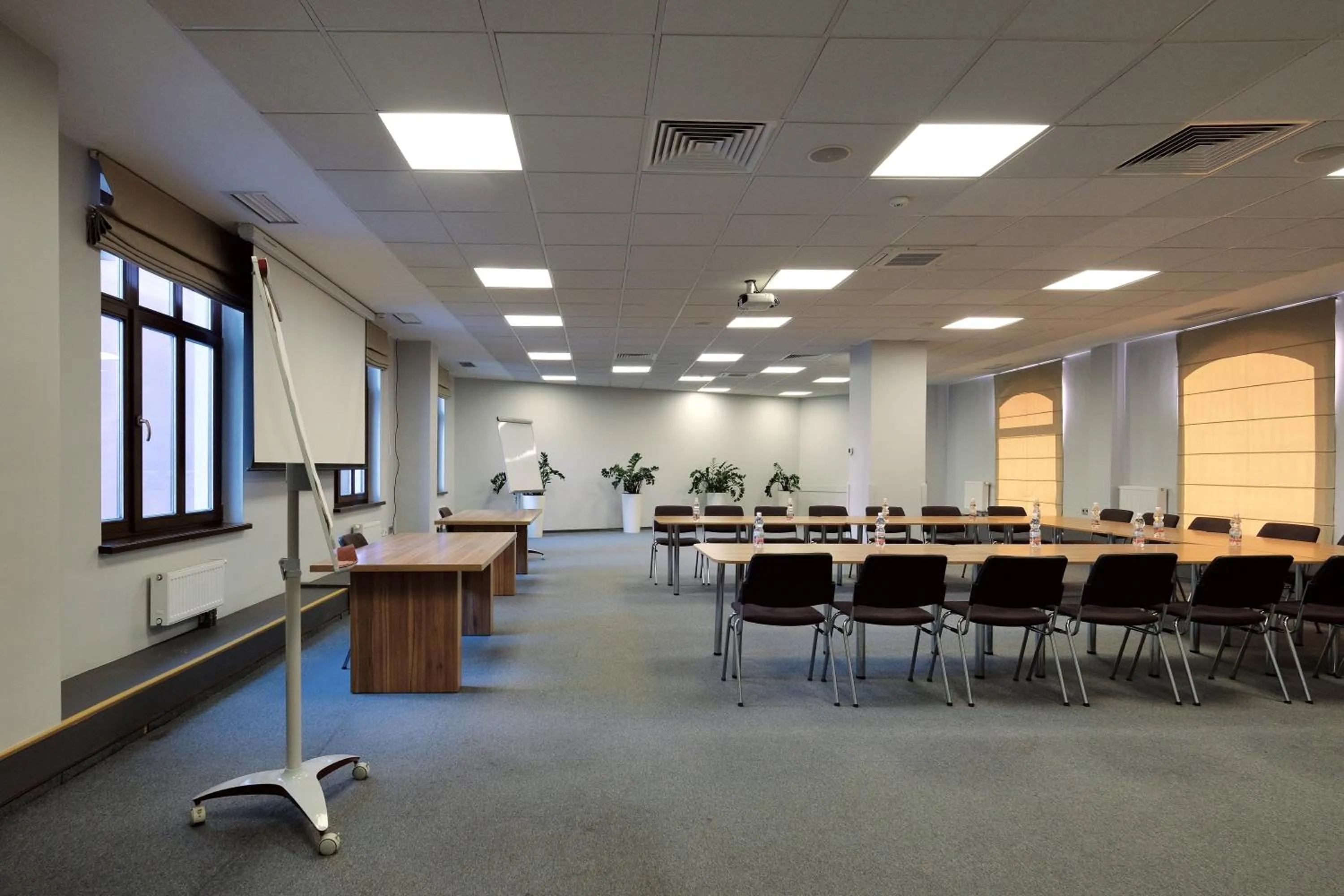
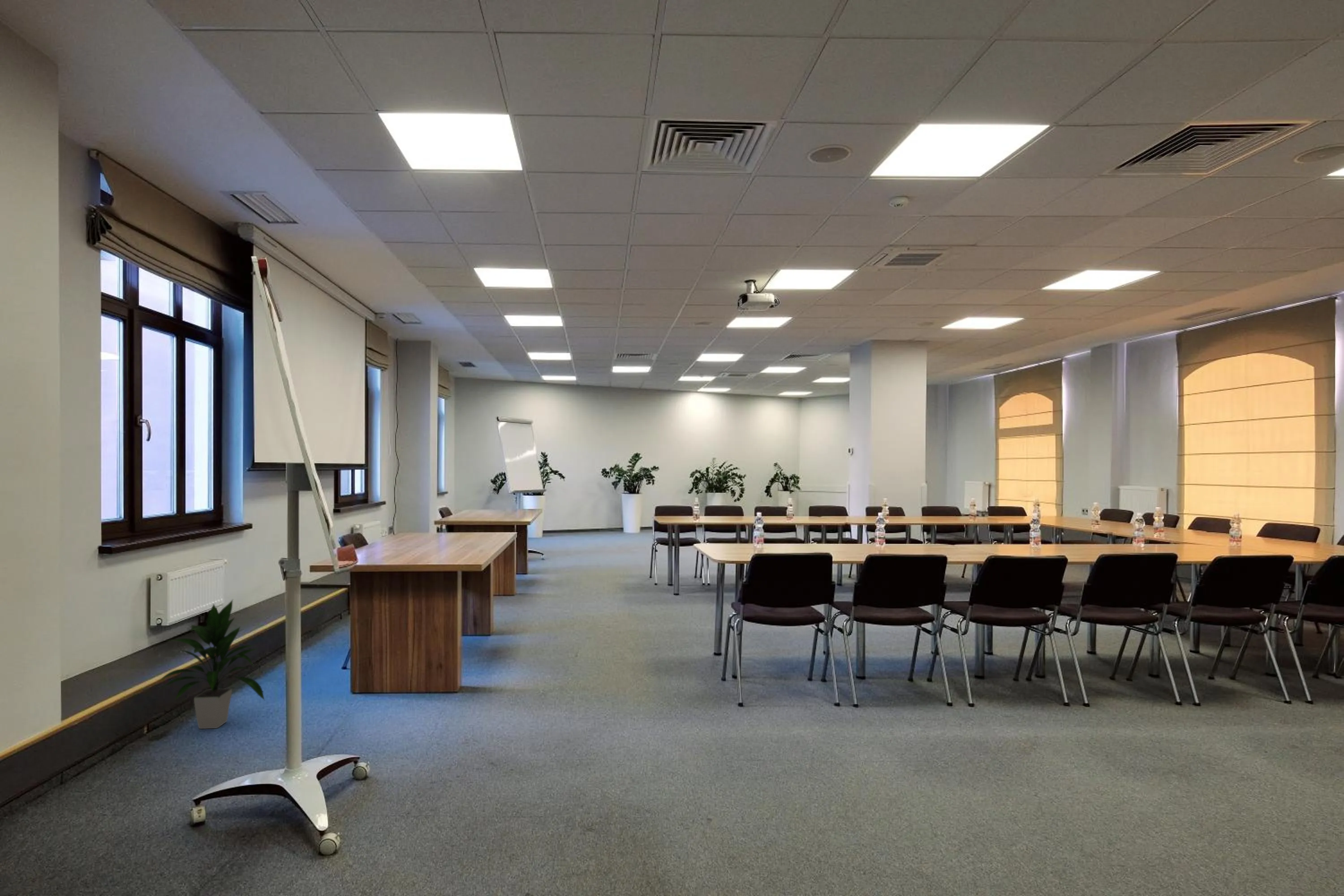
+ indoor plant [157,599,265,729]
